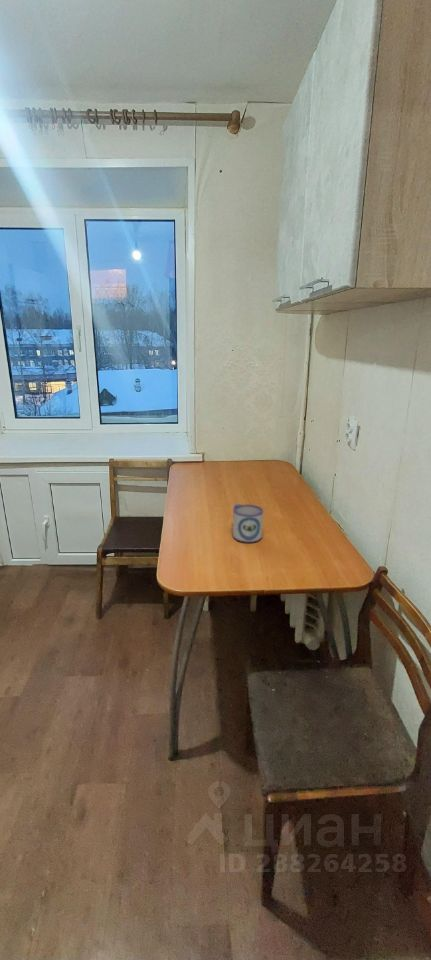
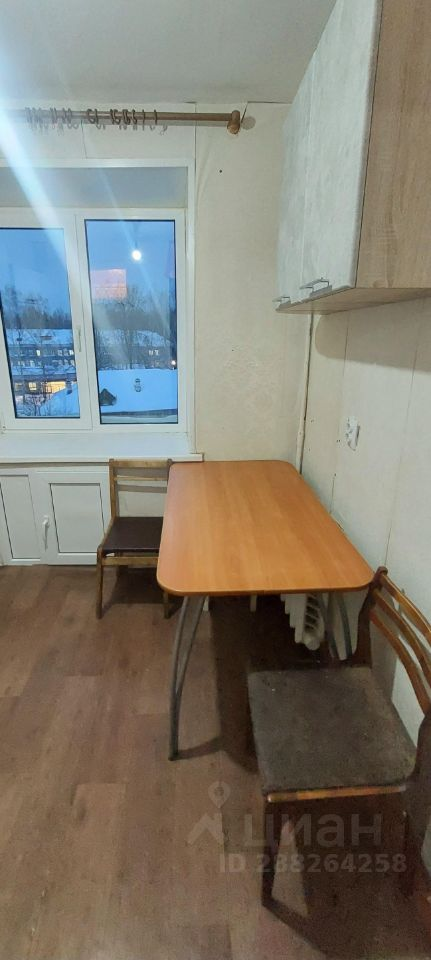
- mug [232,503,264,544]
